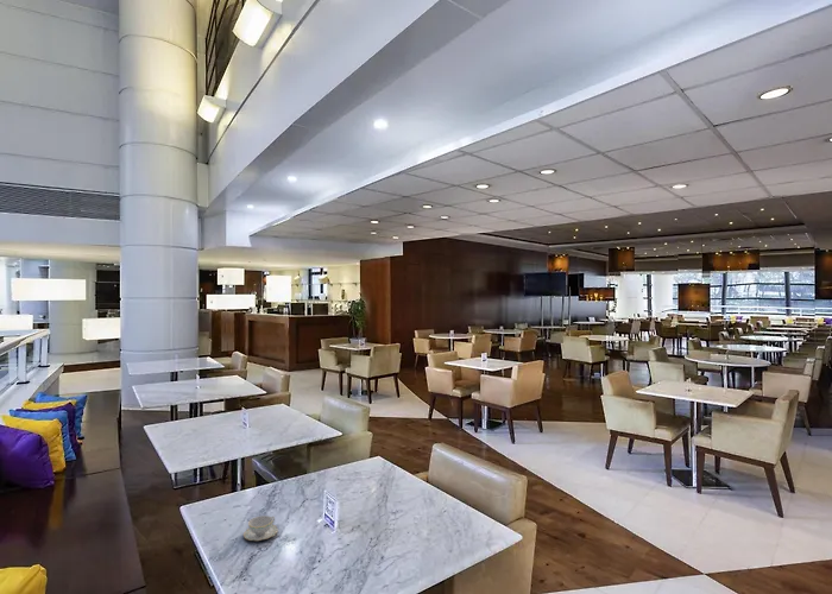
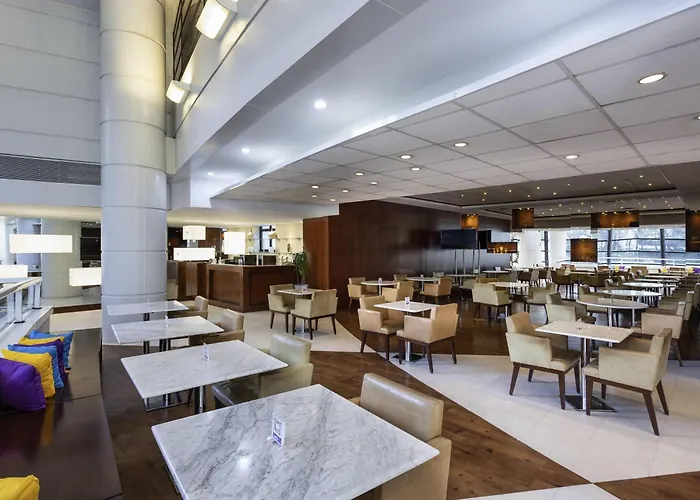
- chinaware [242,514,279,542]
